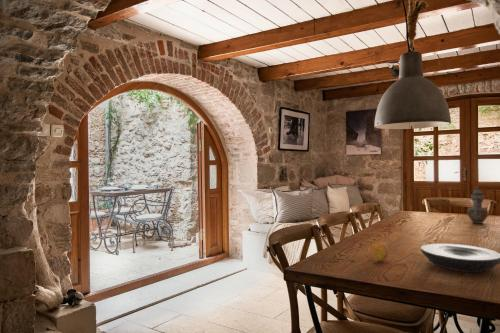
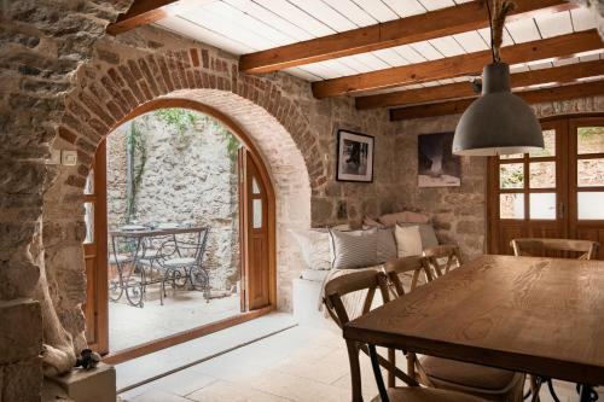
- plate [420,243,500,273]
- teapot [466,185,490,225]
- fruit [370,241,389,262]
